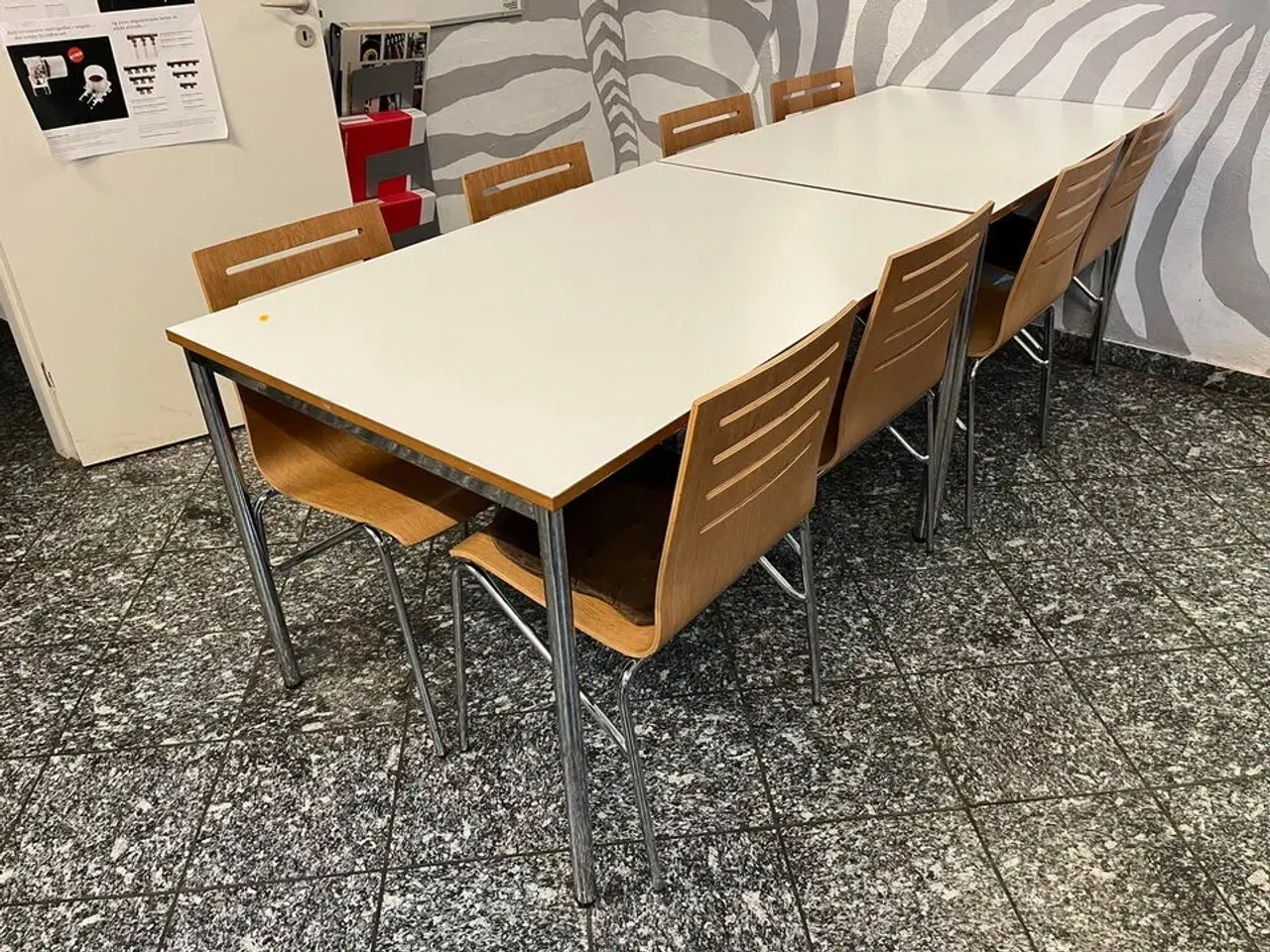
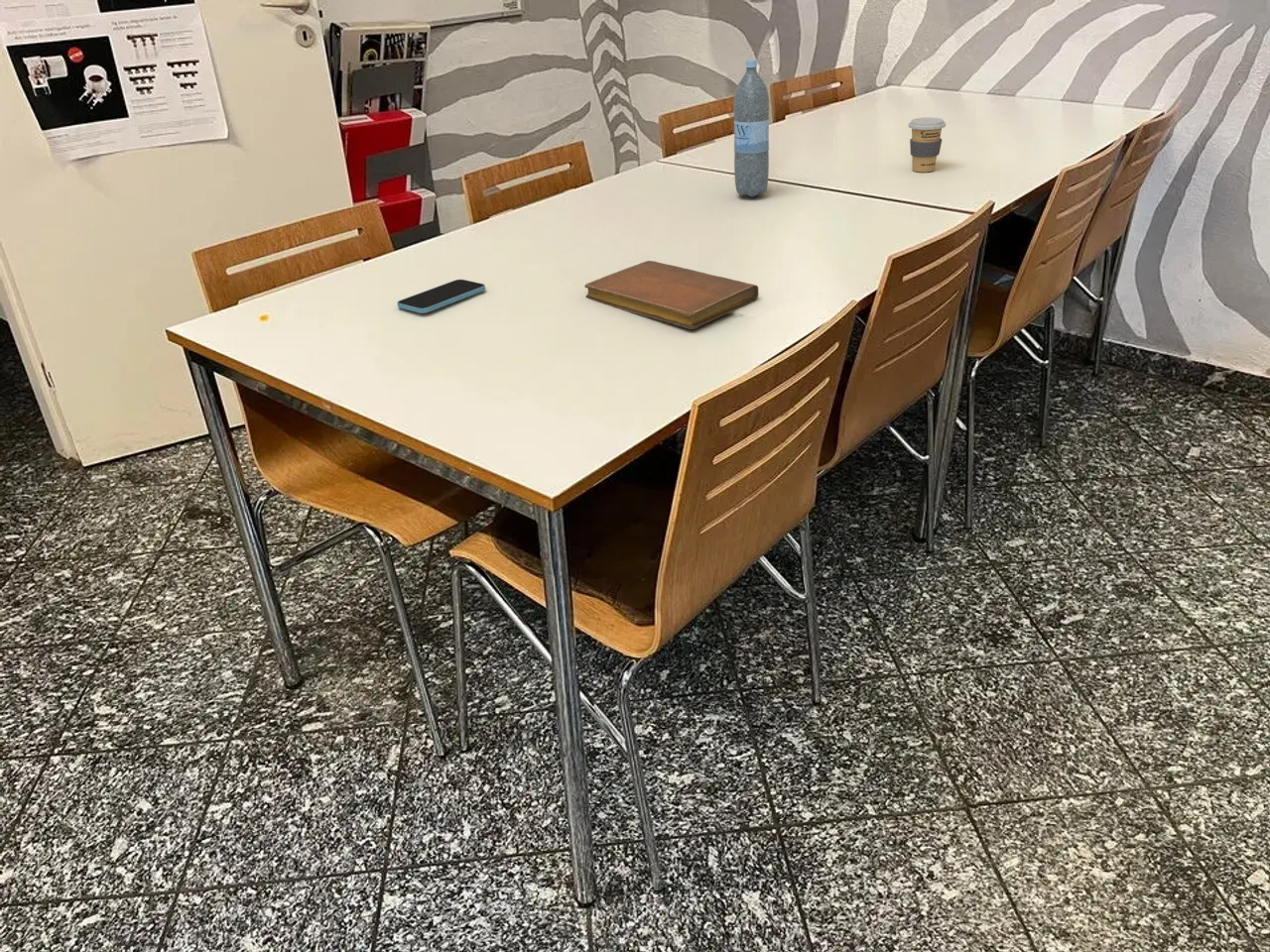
+ water bottle [732,59,770,197]
+ notebook [583,260,759,330]
+ smartphone [396,279,486,314]
+ coffee cup [908,116,947,174]
